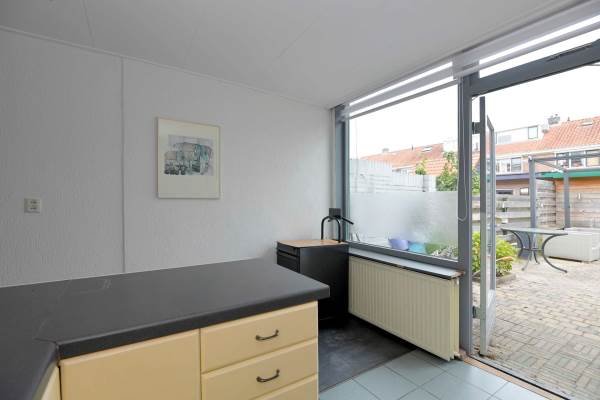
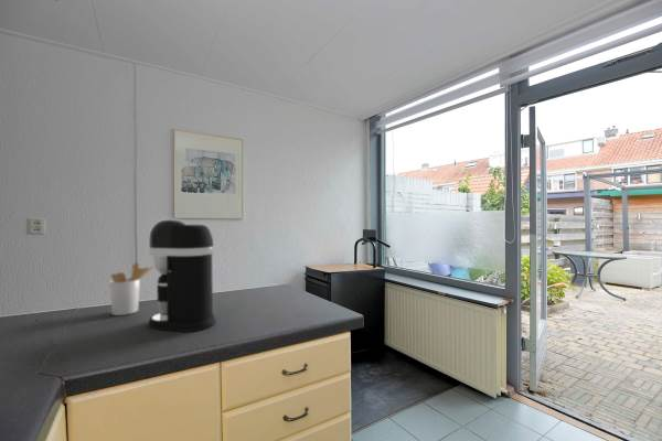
+ coffee maker [147,218,217,333]
+ utensil holder [108,261,154,316]
